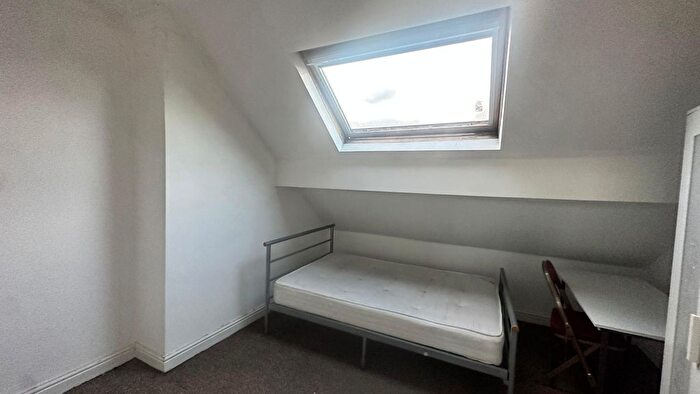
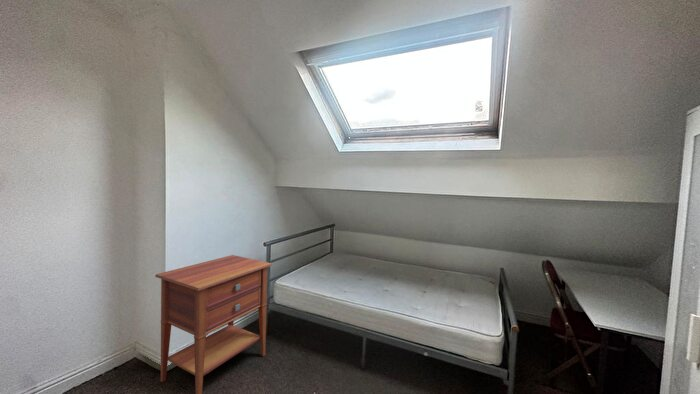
+ nightstand [154,254,273,394]
